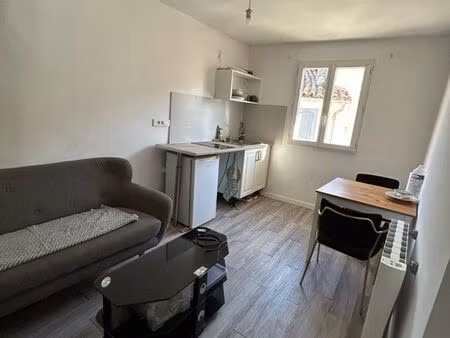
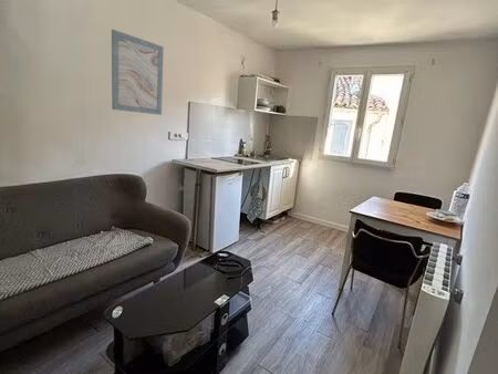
+ wall art [111,29,165,116]
